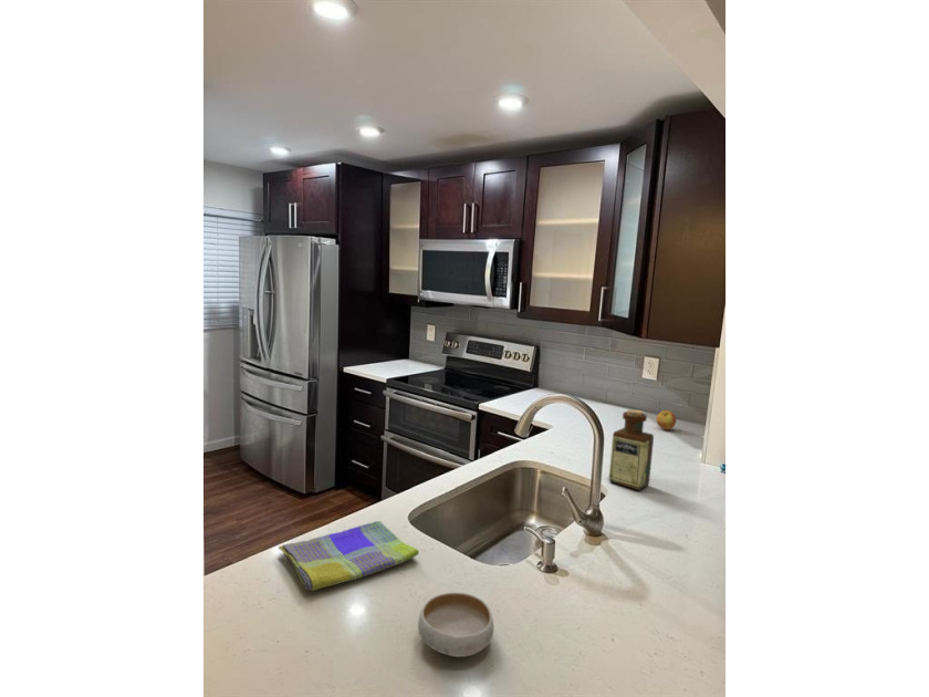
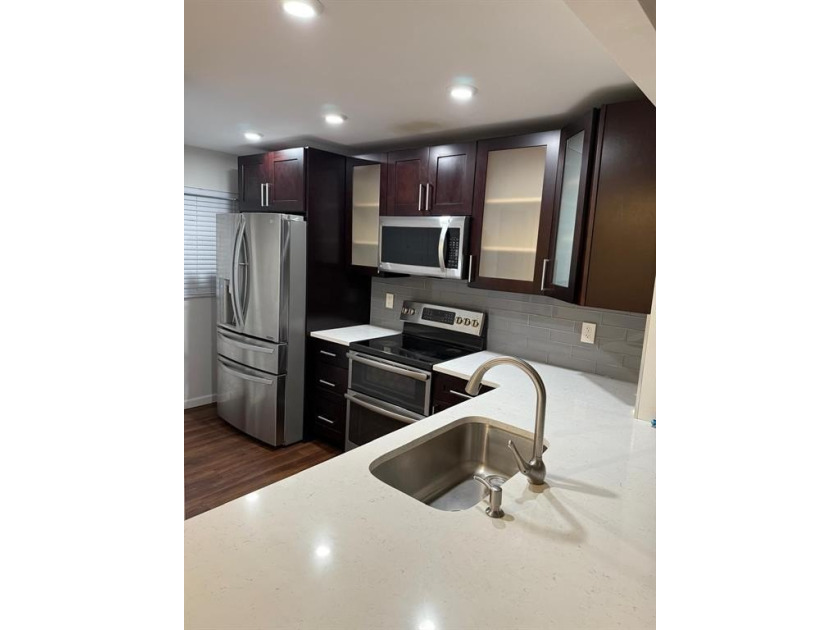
- bottle [608,408,655,491]
- dish towel [278,520,420,592]
- apple [656,409,677,431]
- bowl [417,592,494,658]
